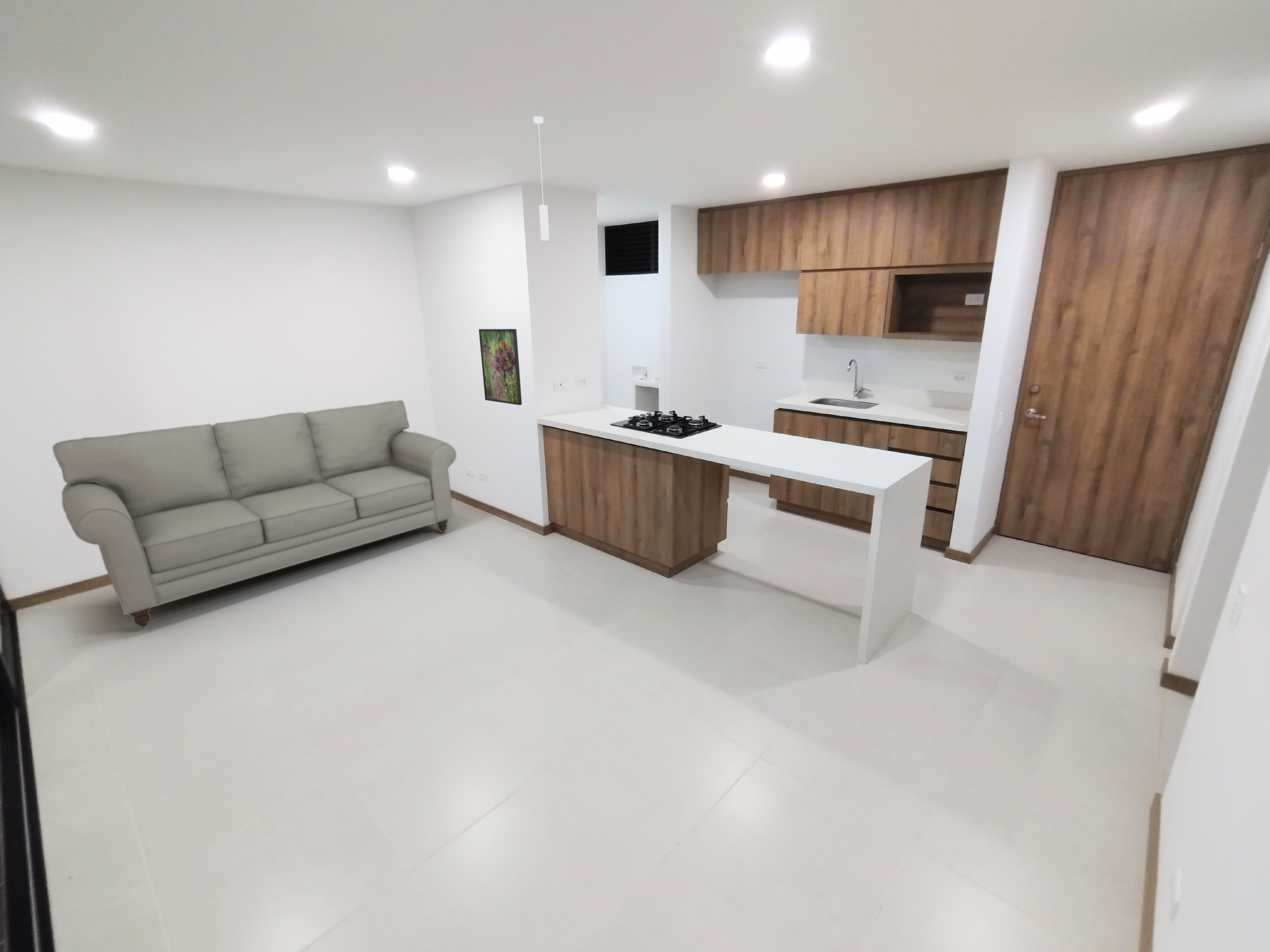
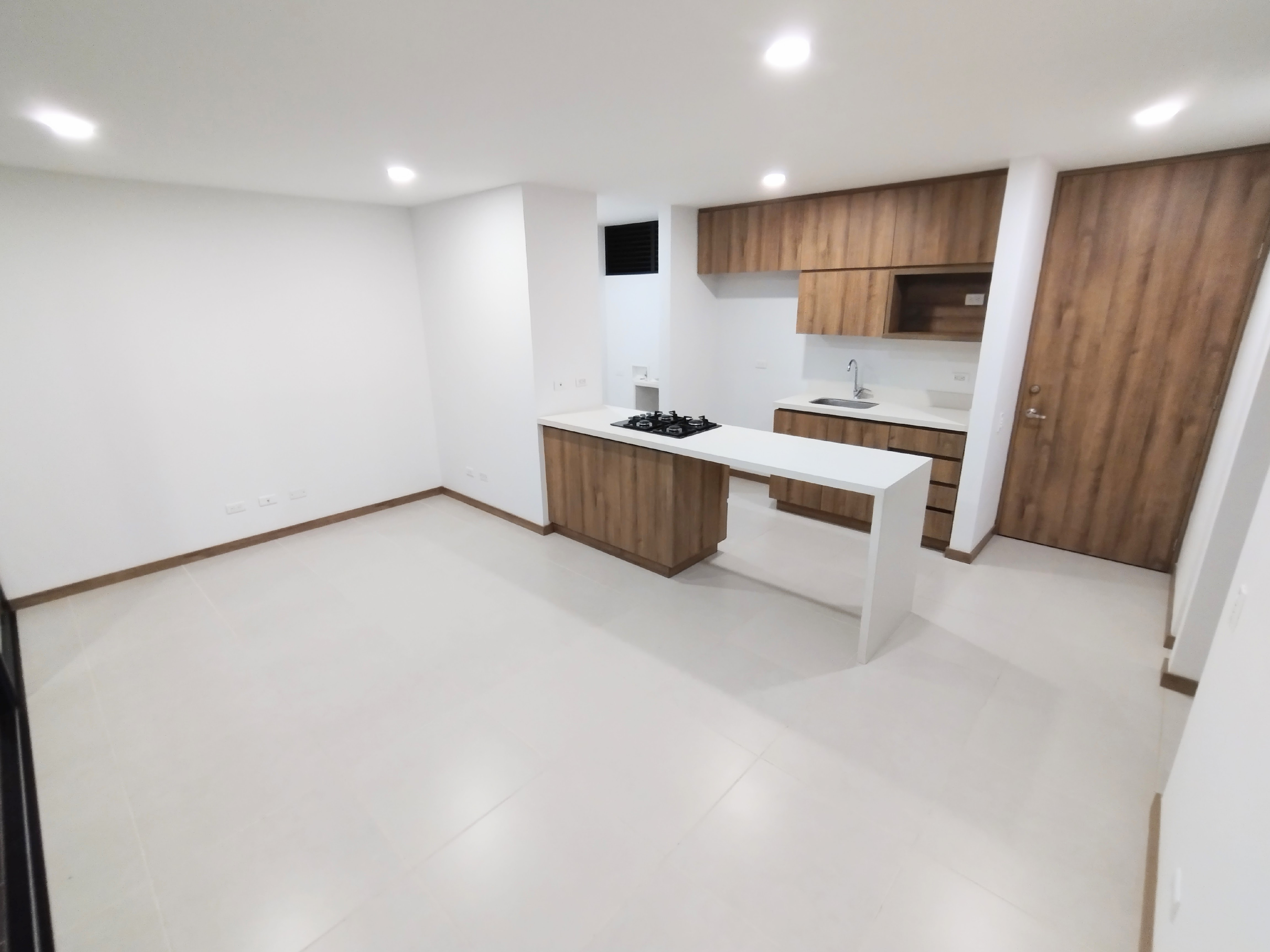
- sofa [52,400,457,628]
- pendant lamp [533,116,550,241]
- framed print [478,328,522,406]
